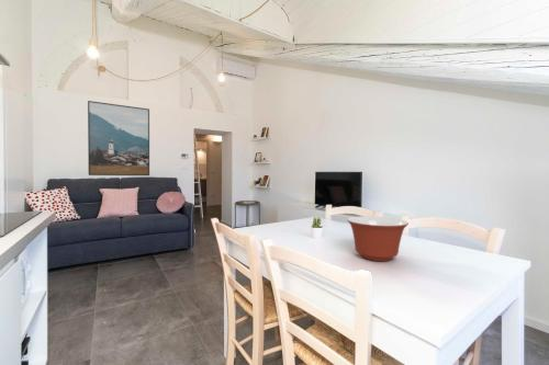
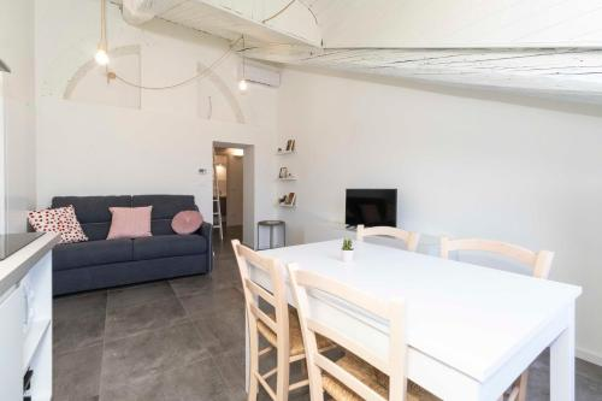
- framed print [87,100,150,176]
- mixing bowl [346,216,410,262]
